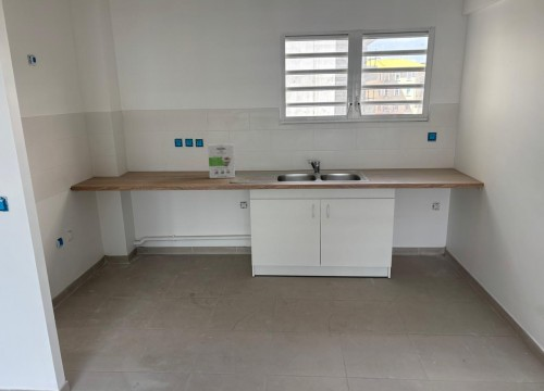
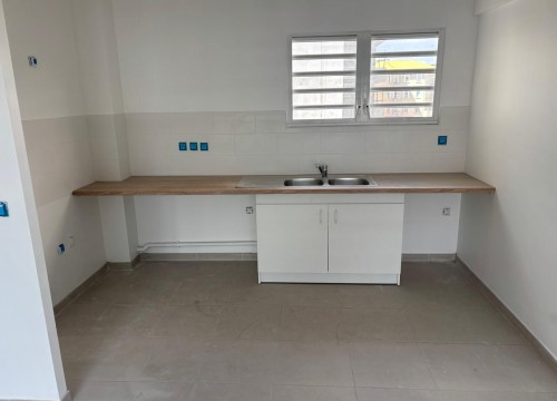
- cereal box [207,143,236,179]
